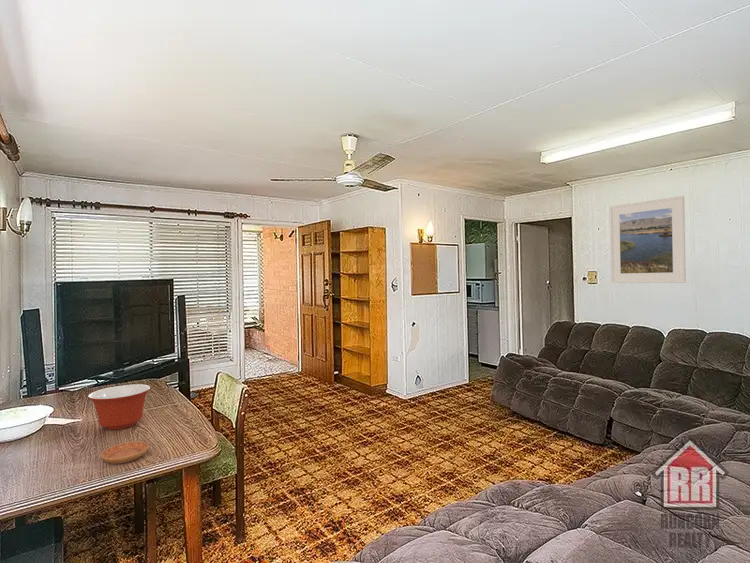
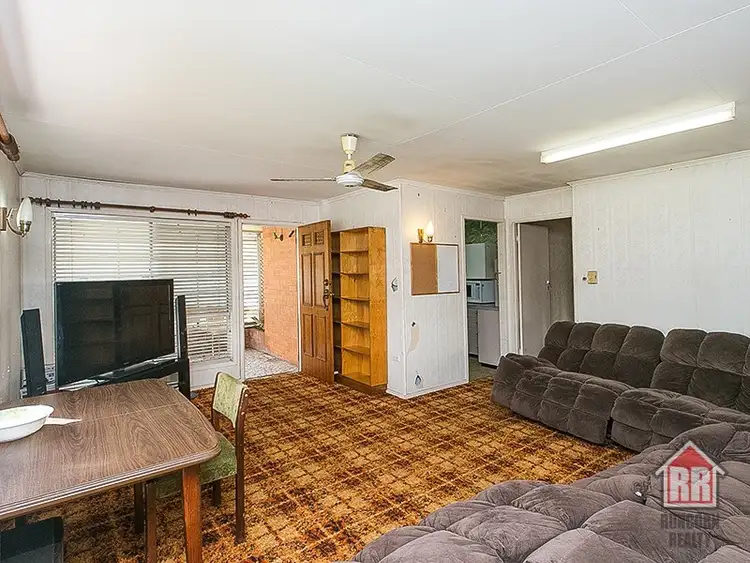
- mixing bowl [87,384,151,431]
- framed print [608,195,687,284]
- saucer [100,440,150,465]
